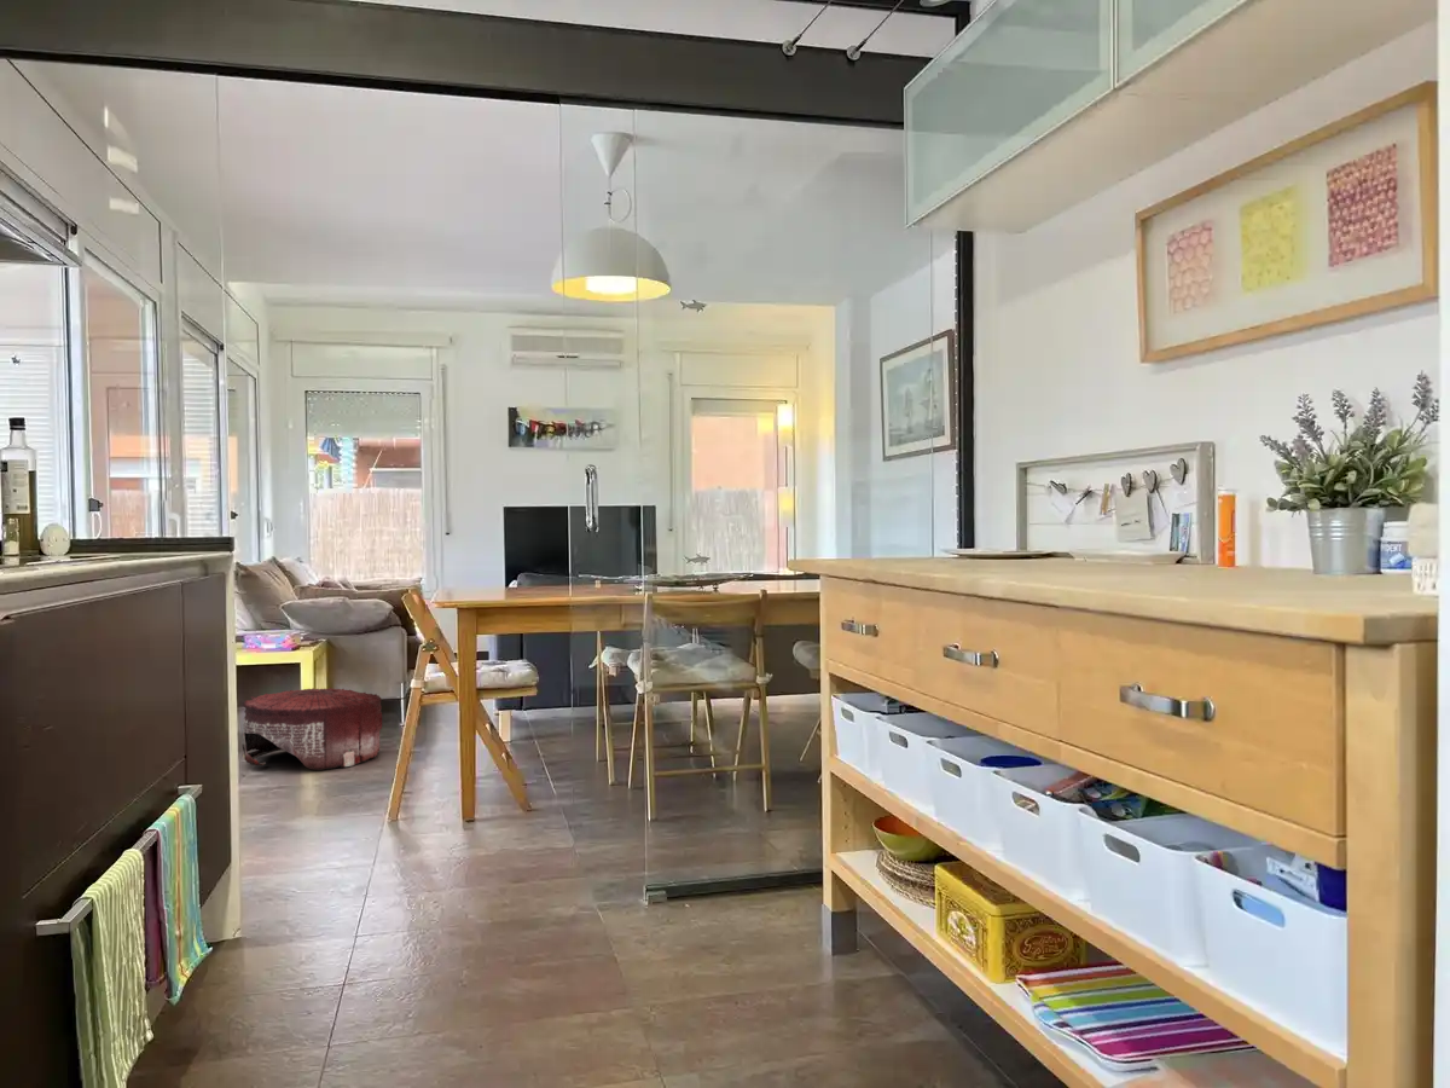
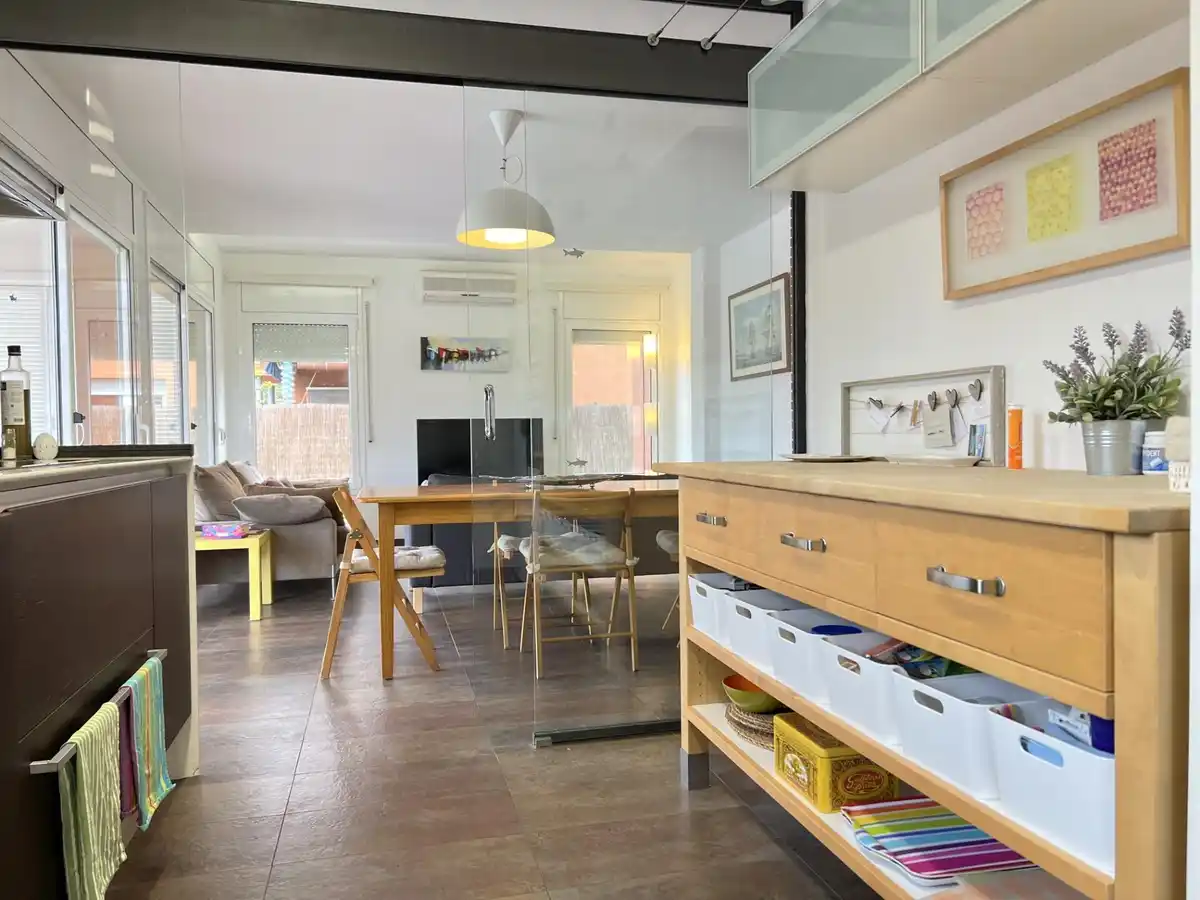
- pouf [240,687,383,771]
